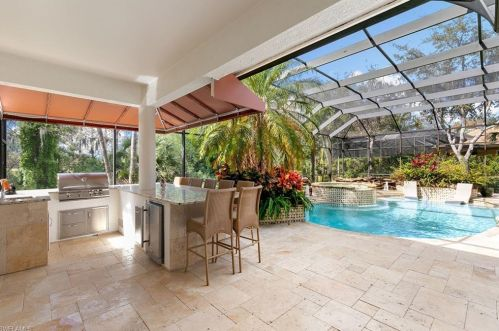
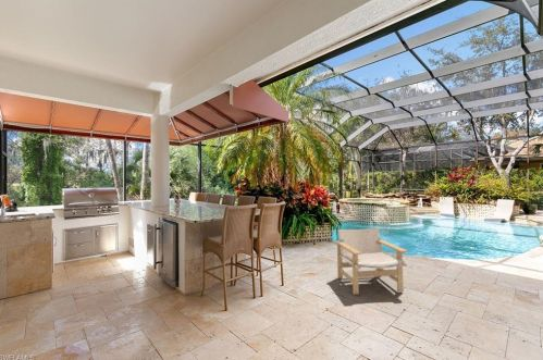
+ lounge chair [334,227,409,296]
